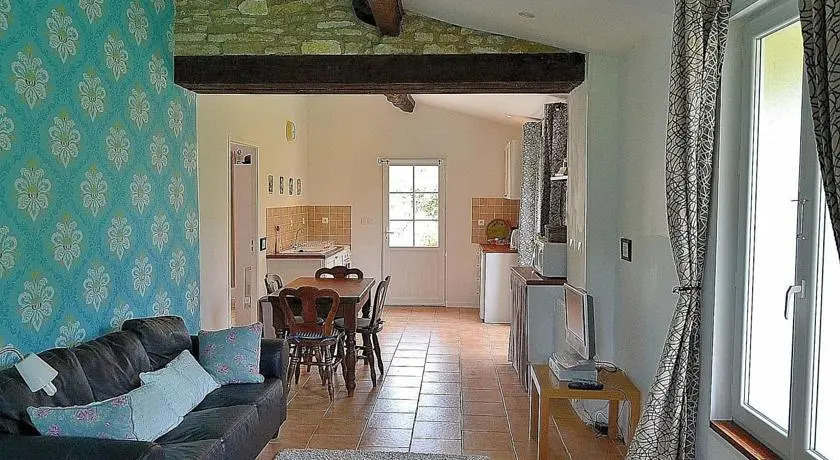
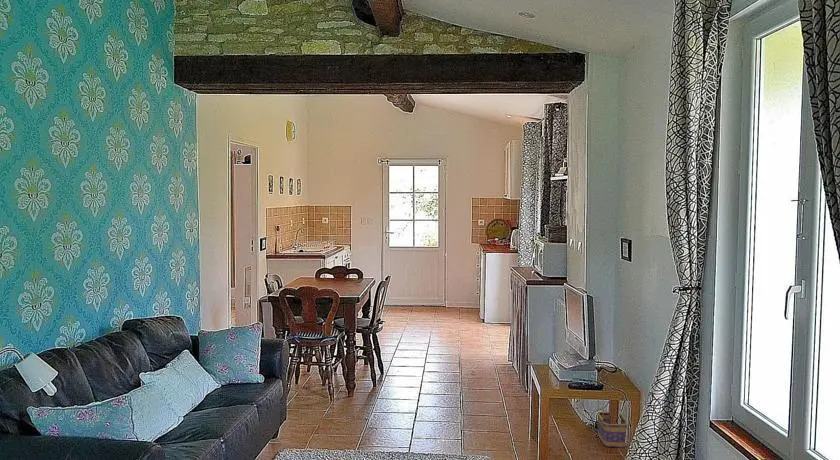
+ basket [596,399,628,448]
